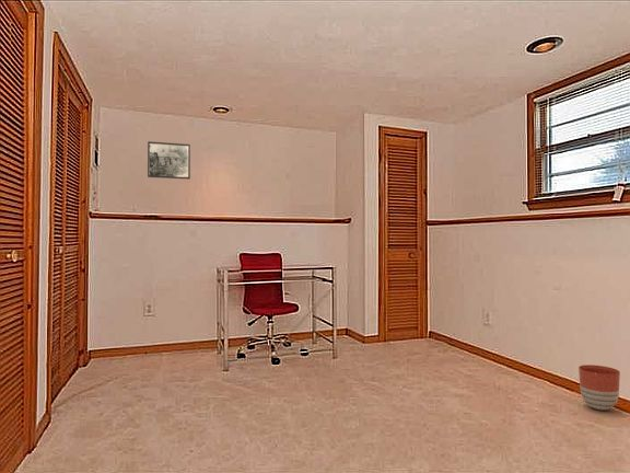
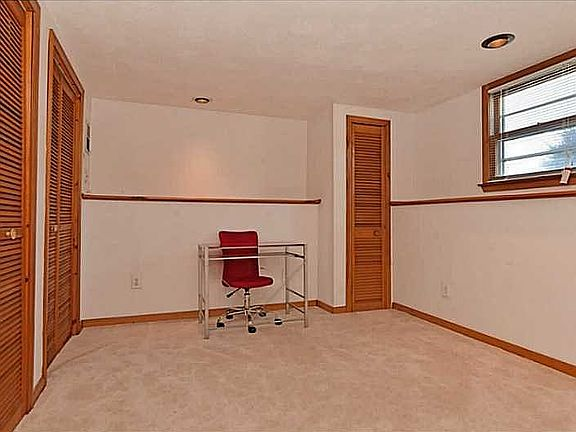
- planter [578,364,621,411]
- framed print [147,140,191,180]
